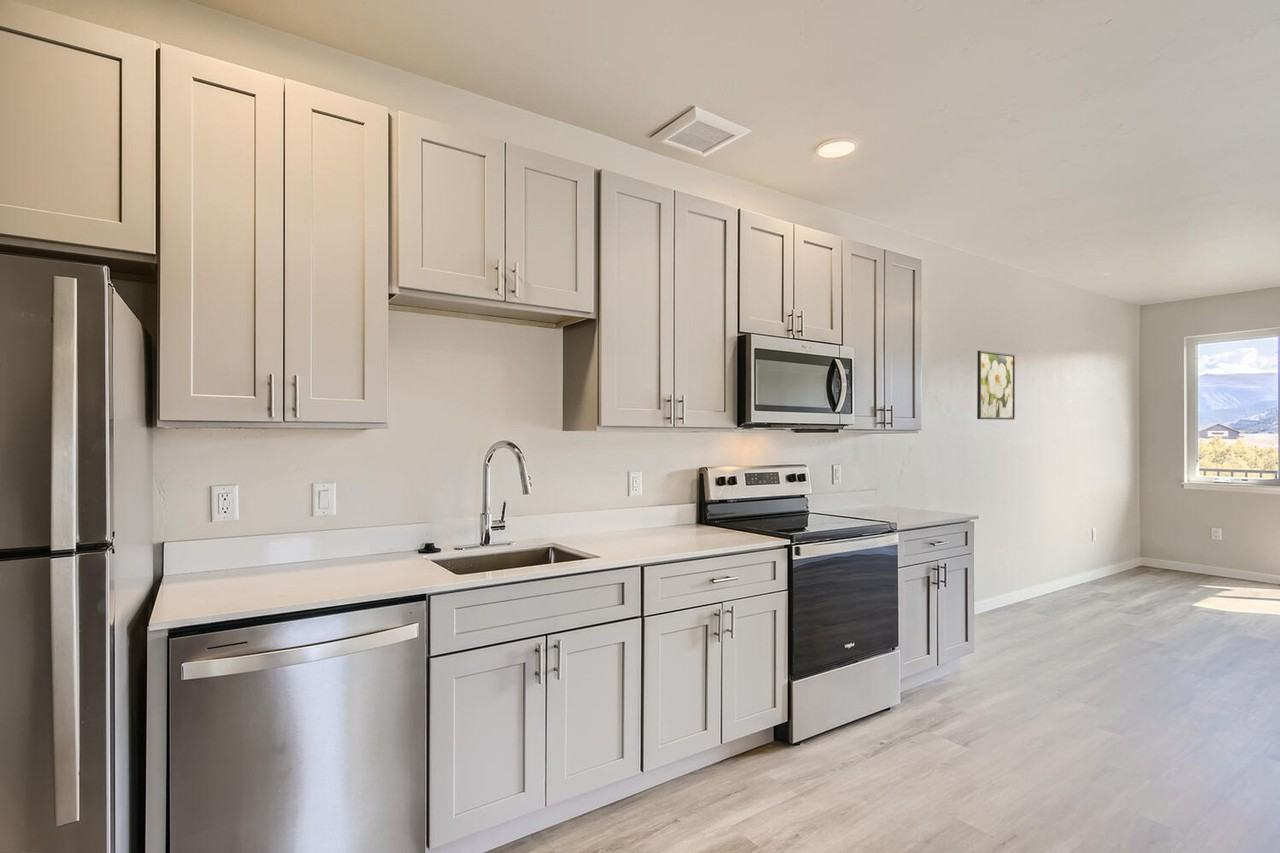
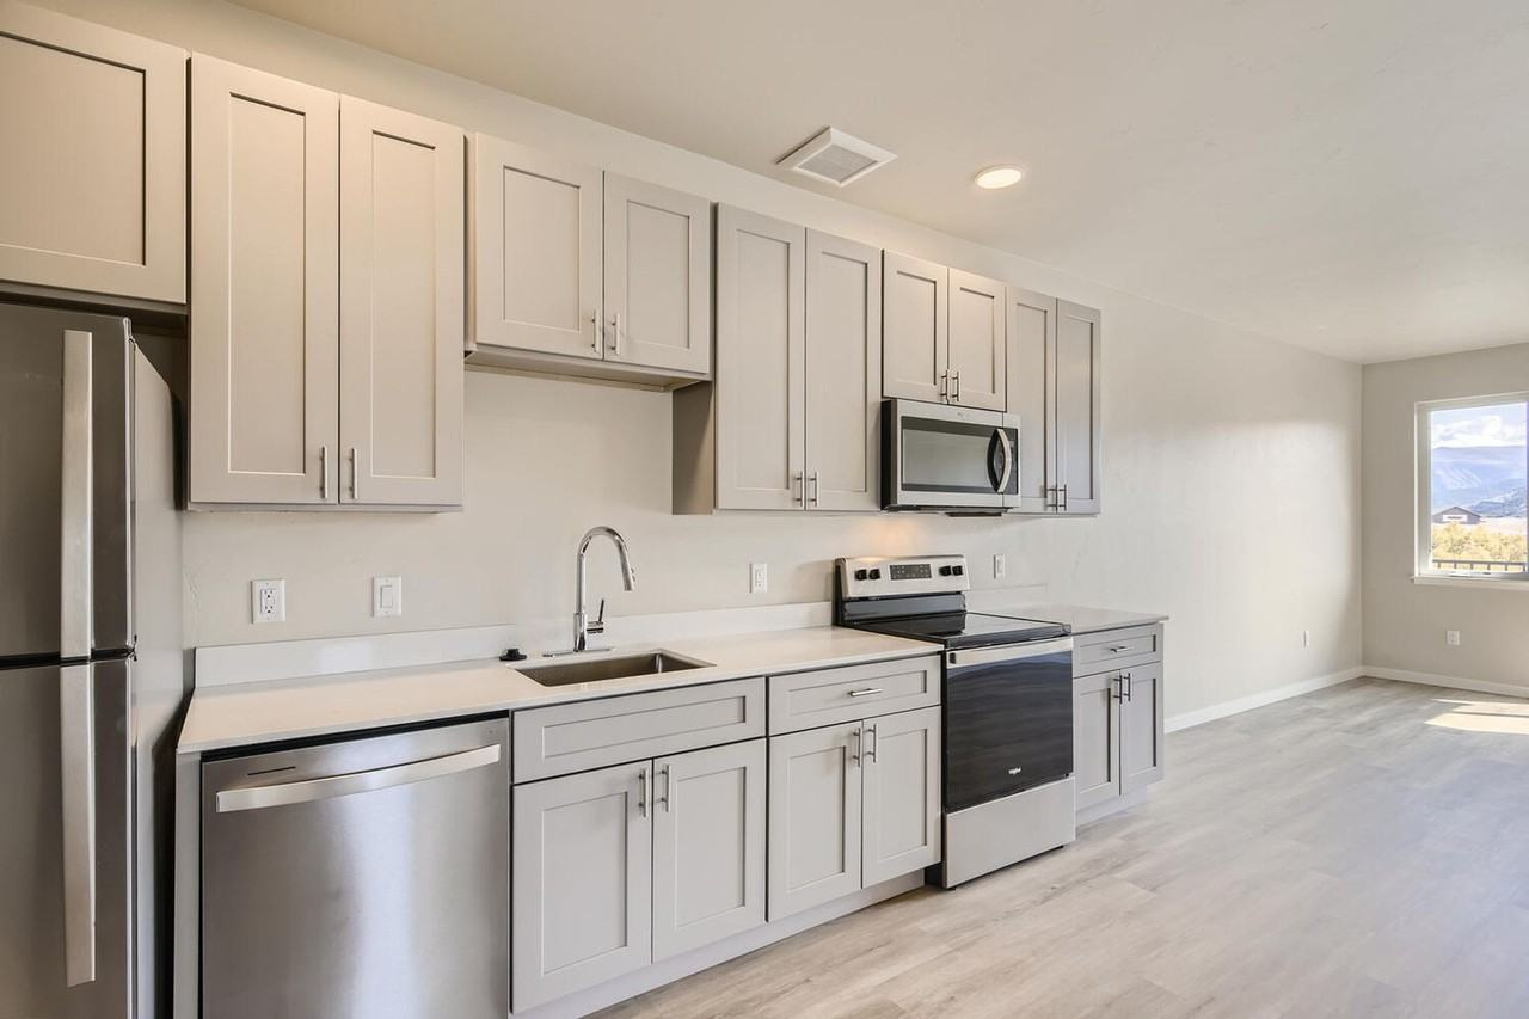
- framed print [976,350,1016,421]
